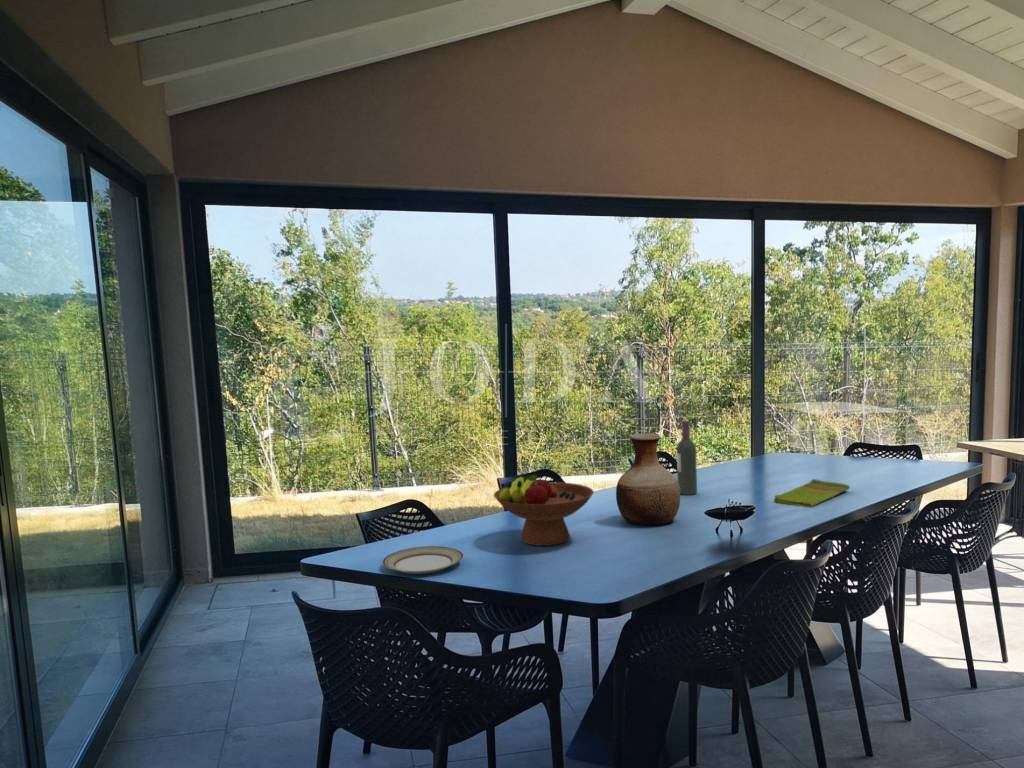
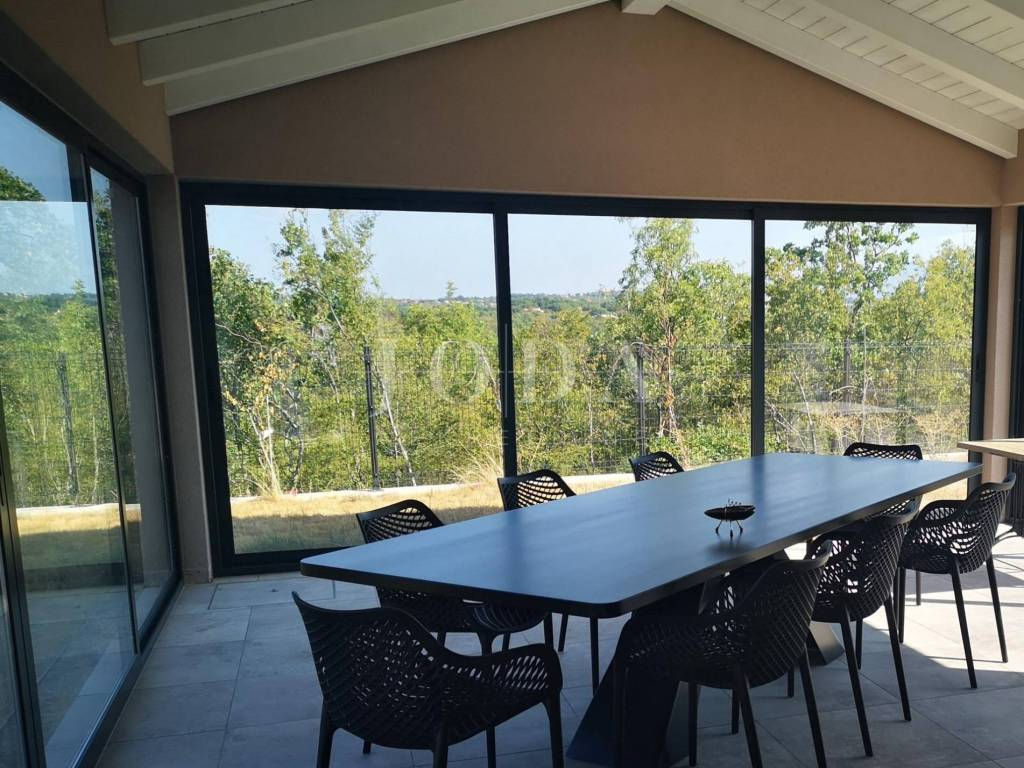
- wine bottle [676,420,698,496]
- vase [615,433,681,527]
- fruit bowl [493,474,595,547]
- dish towel [773,478,851,508]
- plate [381,545,464,575]
